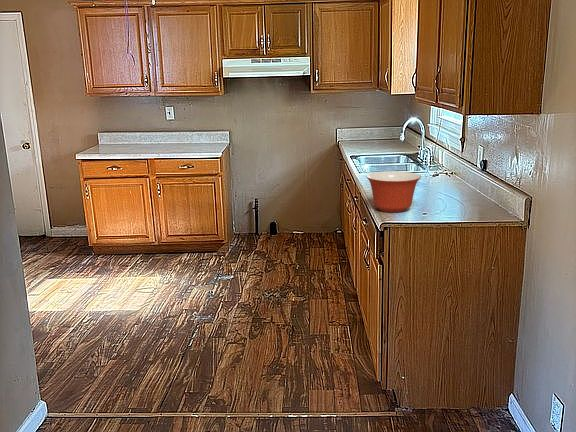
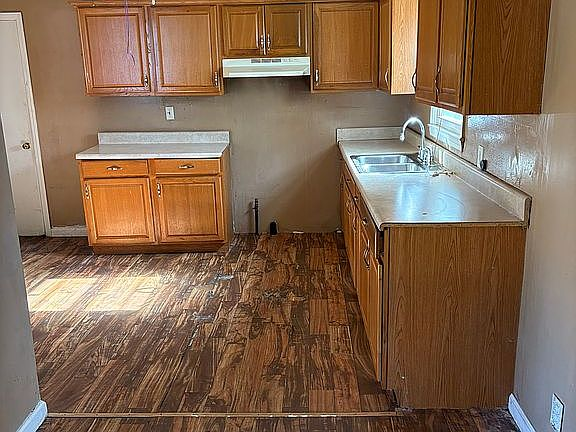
- mixing bowl [365,170,422,213]
